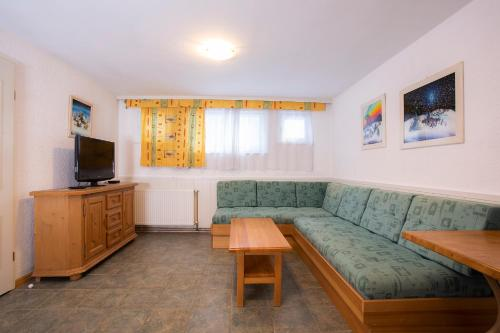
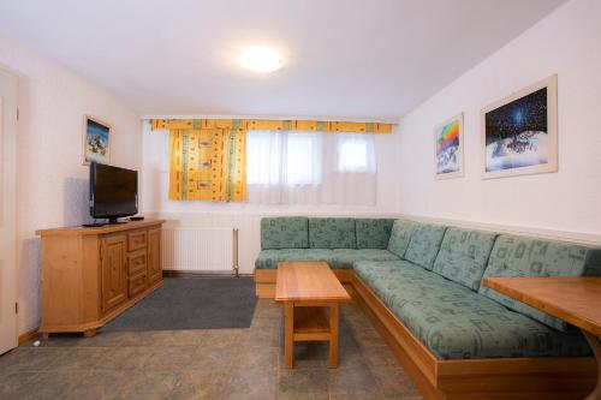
+ rug [35,276,260,335]
